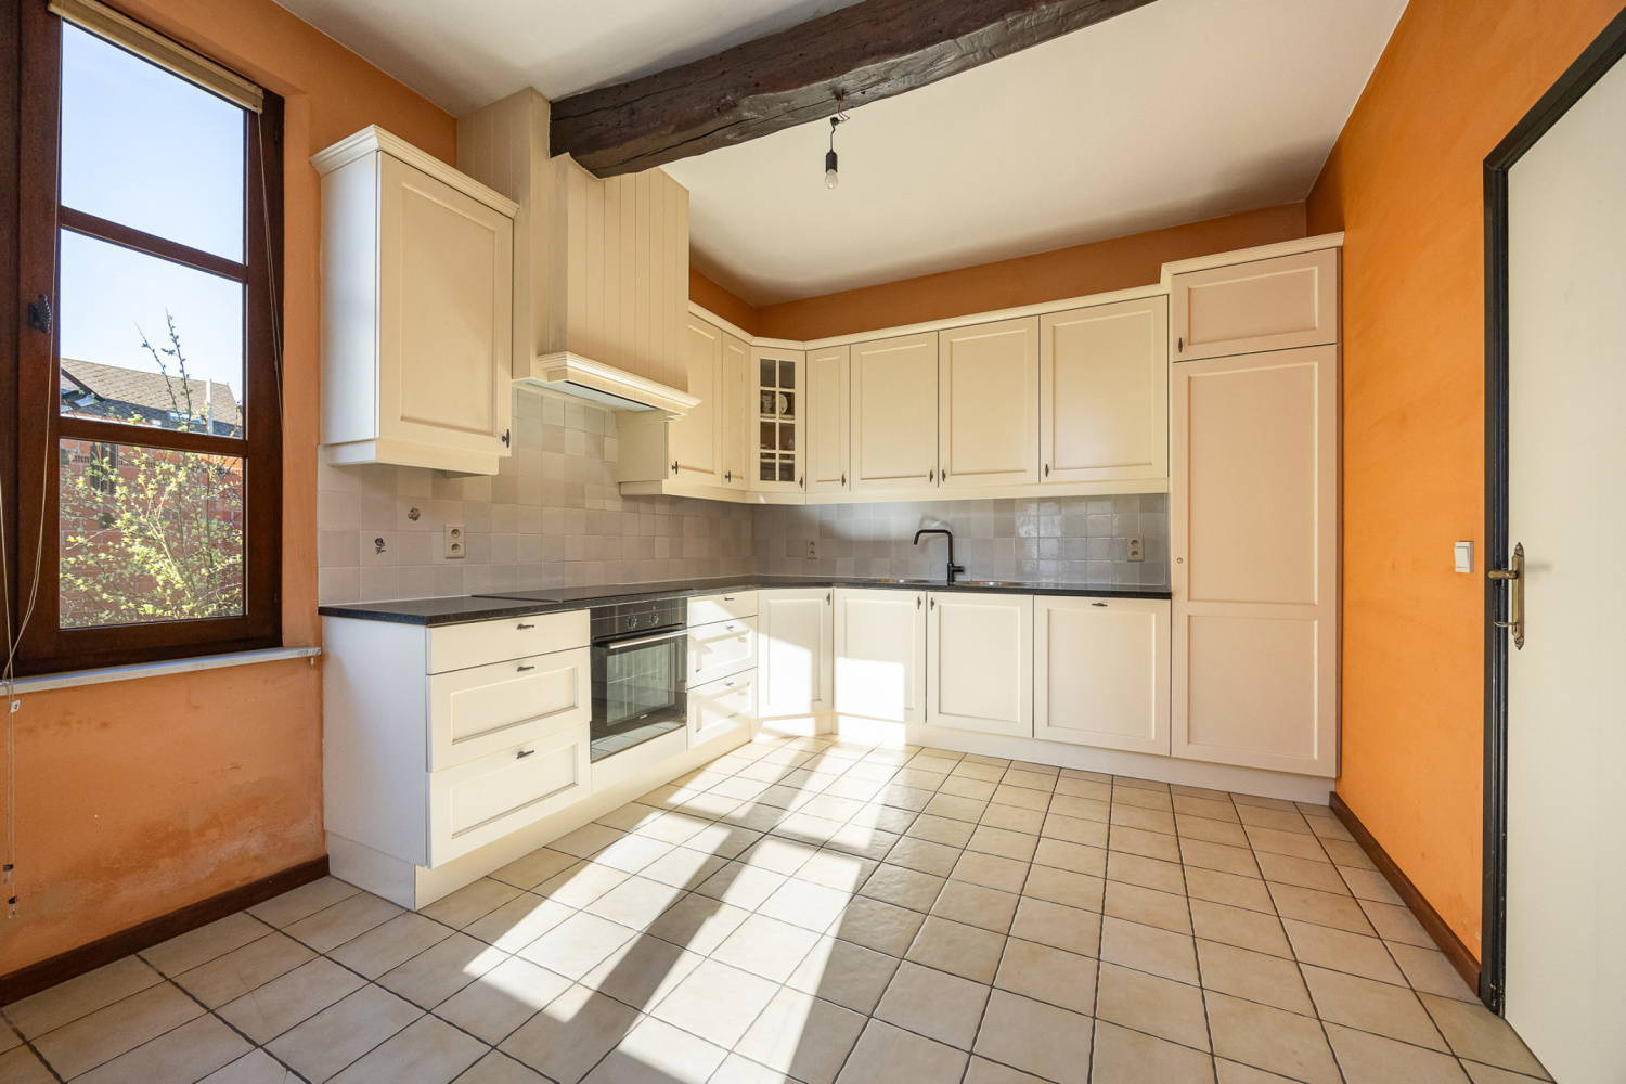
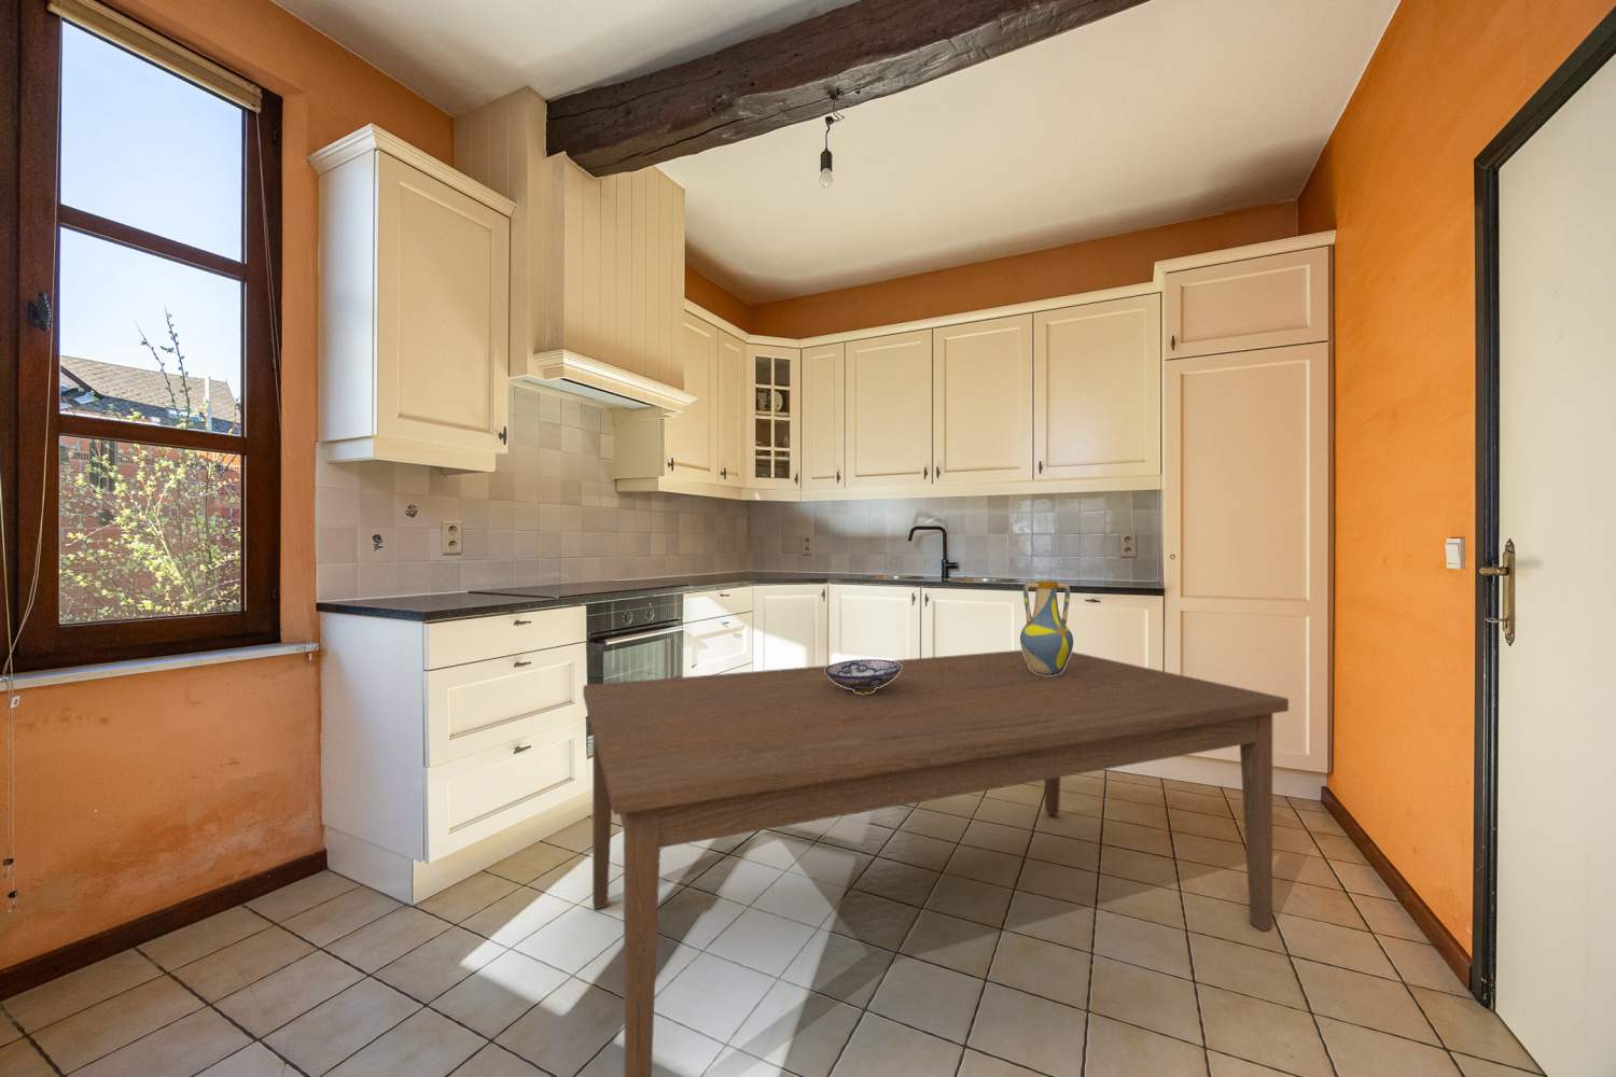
+ bowl [825,657,902,694]
+ dining table [582,649,1290,1077]
+ vase [1020,579,1074,676]
